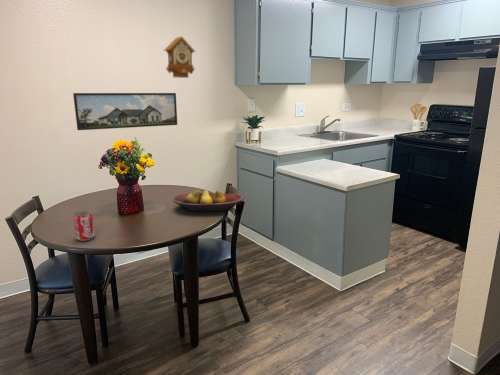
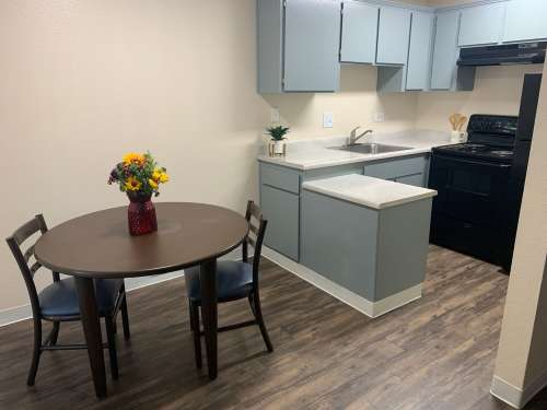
- fruit bowl [172,189,244,213]
- beverage can [72,210,96,242]
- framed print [72,92,178,131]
- cuckoo clock [162,35,197,79]
